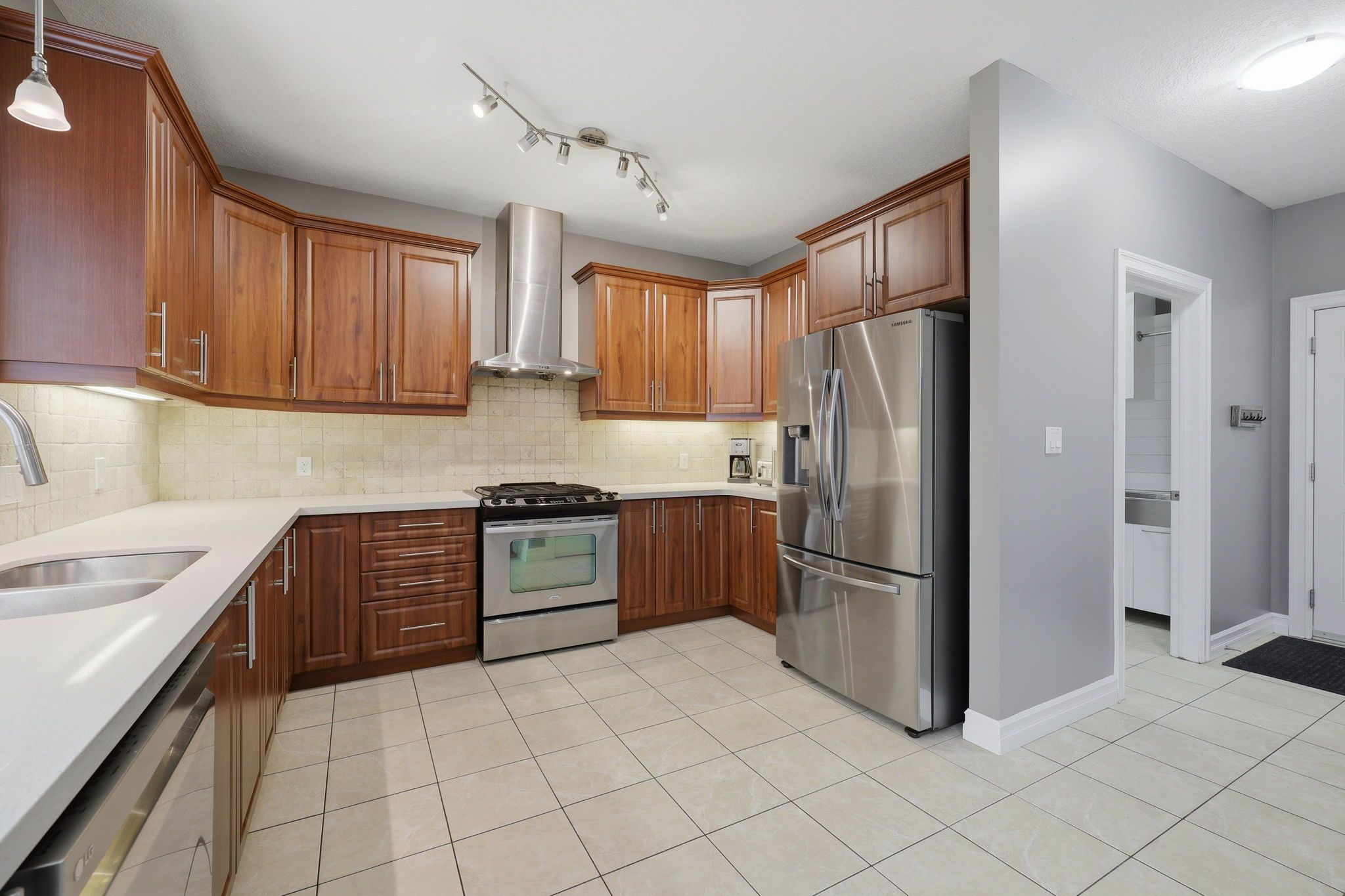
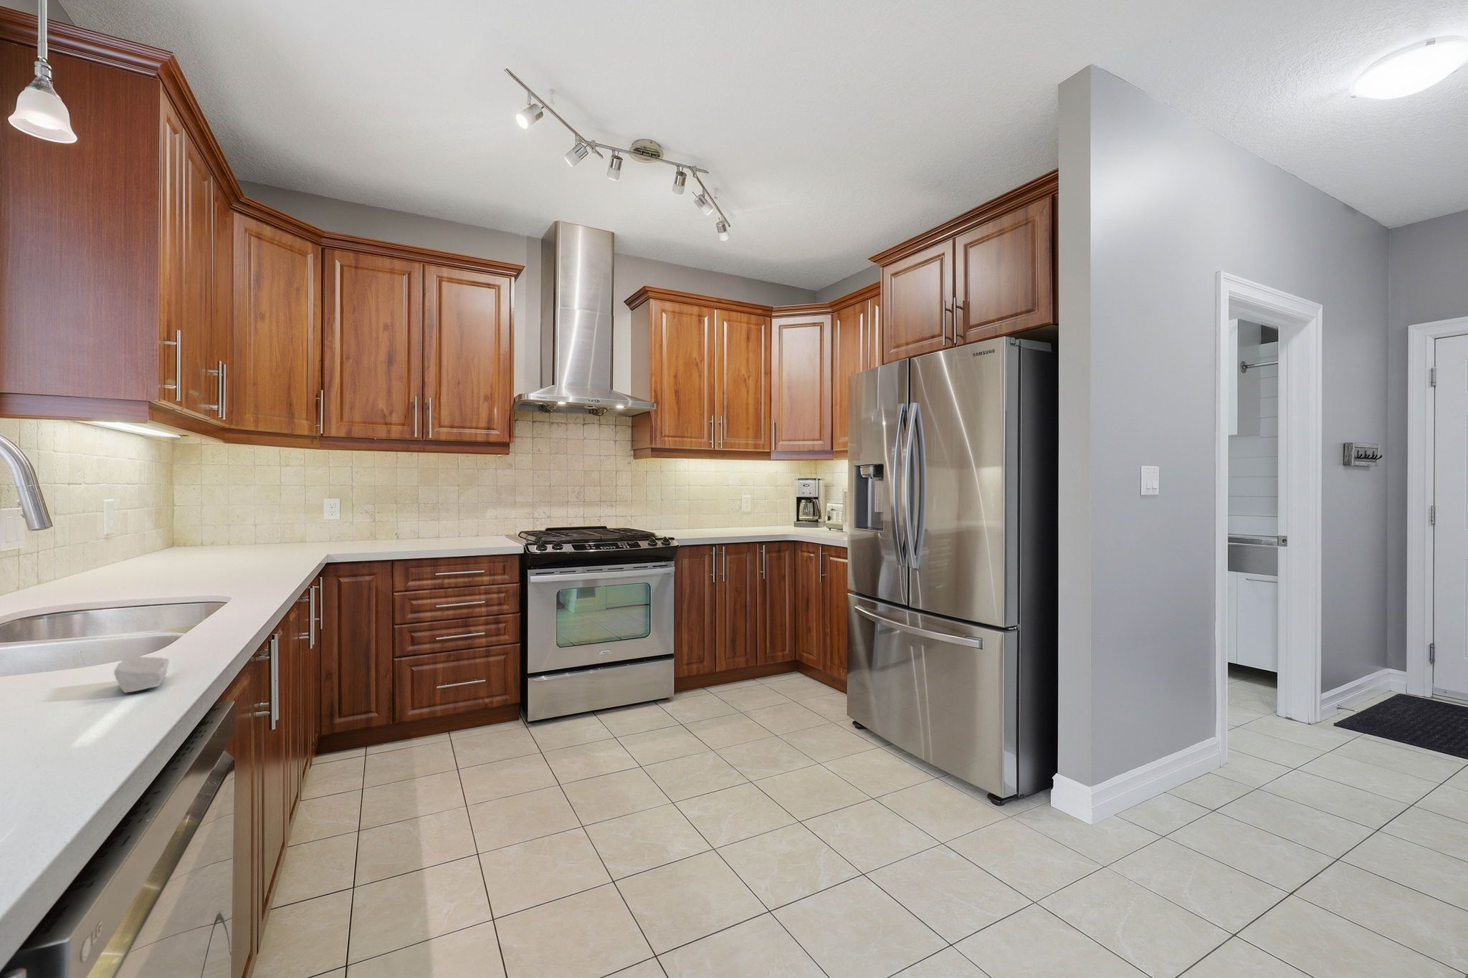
+ soap bar [114,655,170,693]
